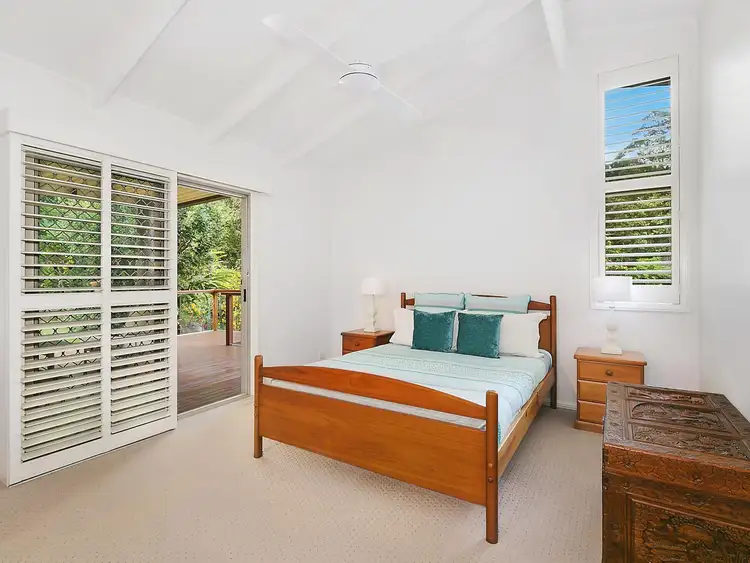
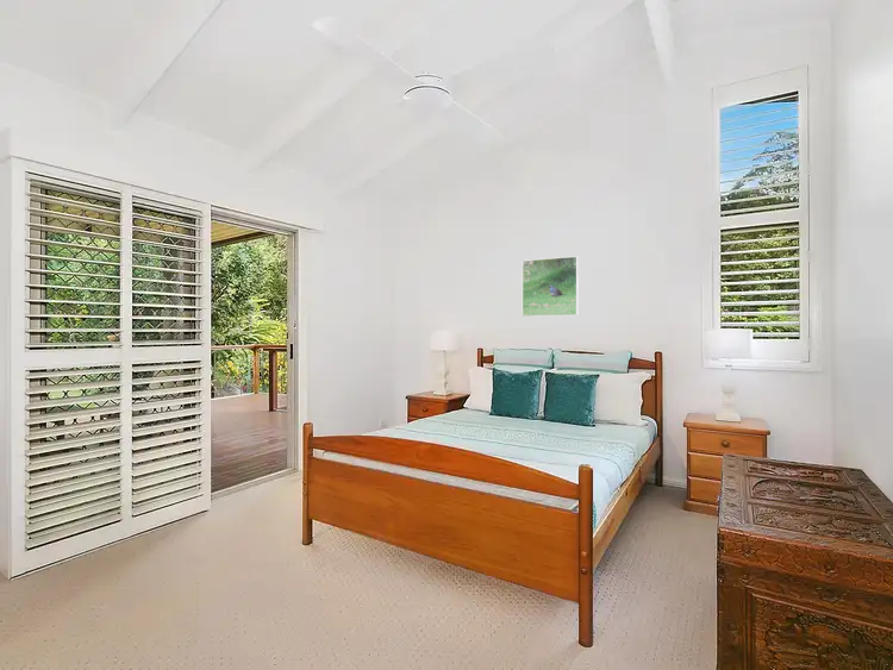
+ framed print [522,255,580,318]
